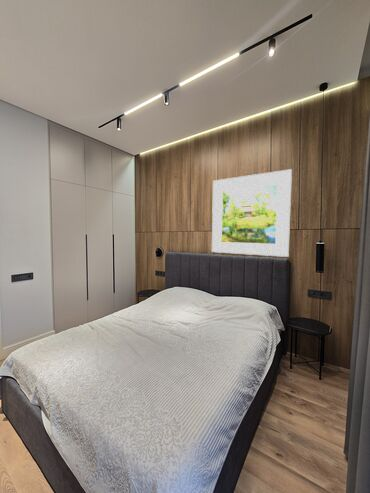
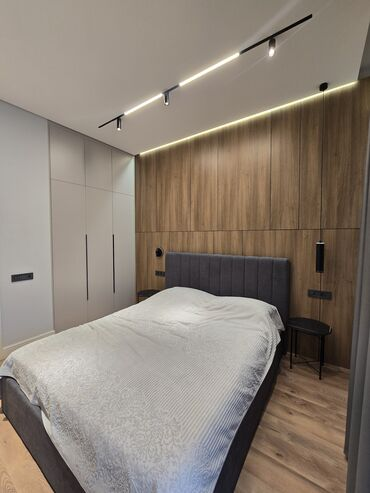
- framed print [211,168,293,258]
